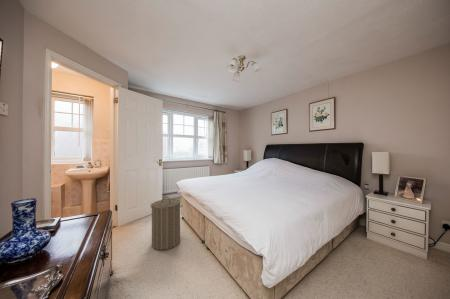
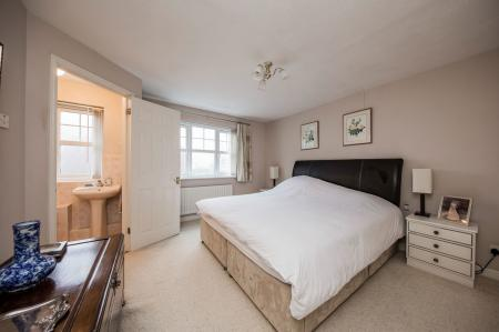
- laundry hamper [150,196,184,251]
